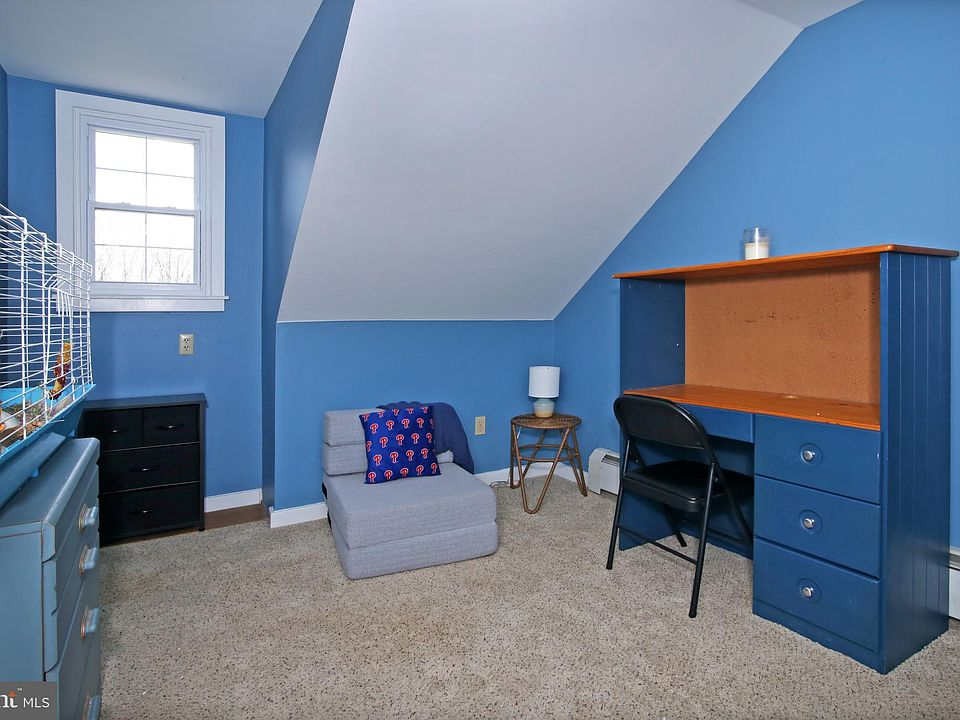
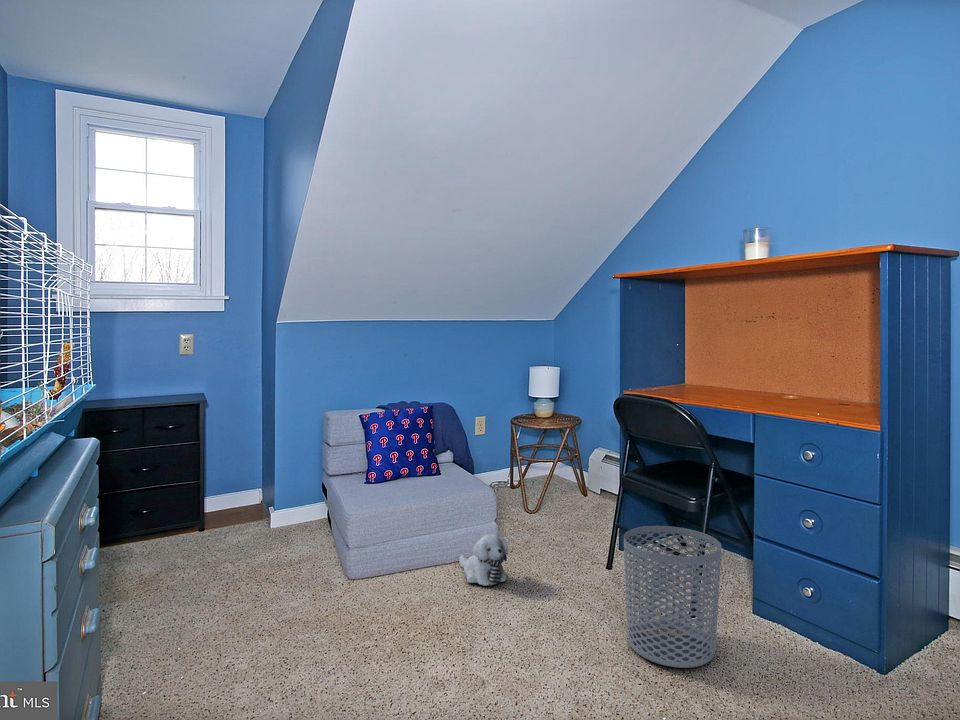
+ plush toy [459,533,509,586]
+ waste bin [623,525,722,669]
